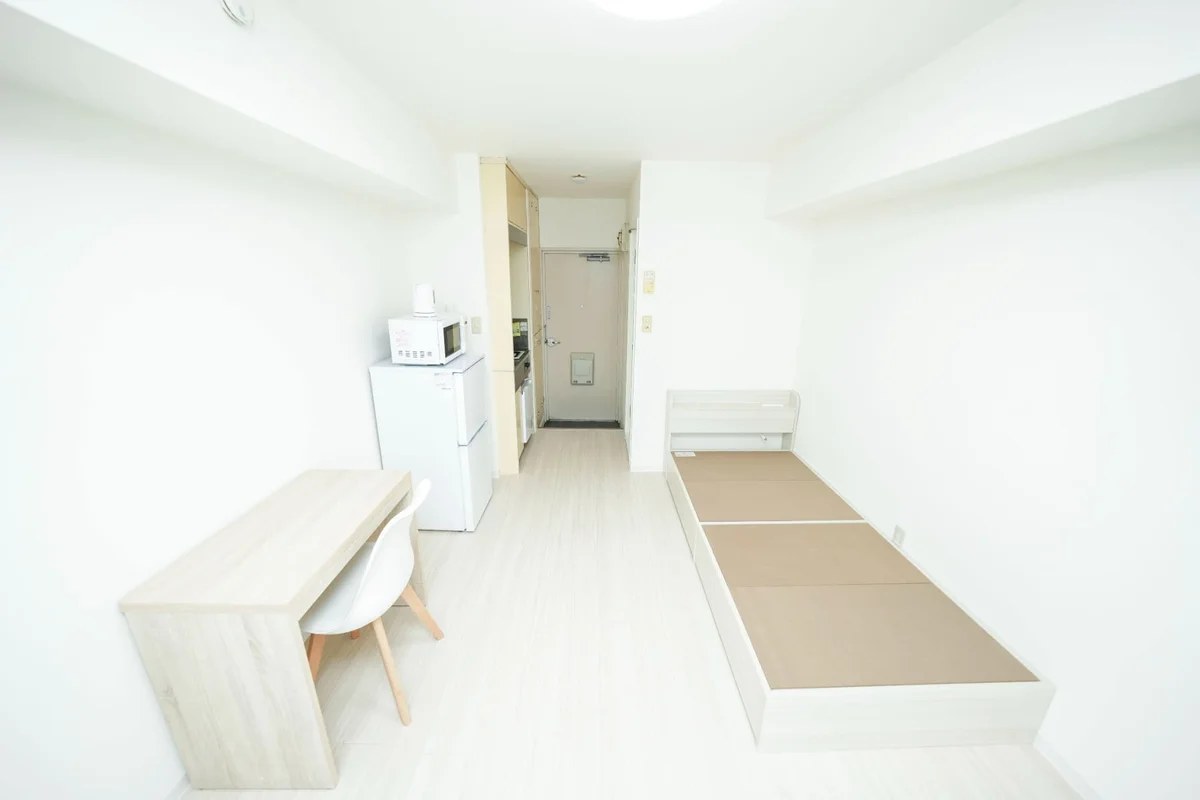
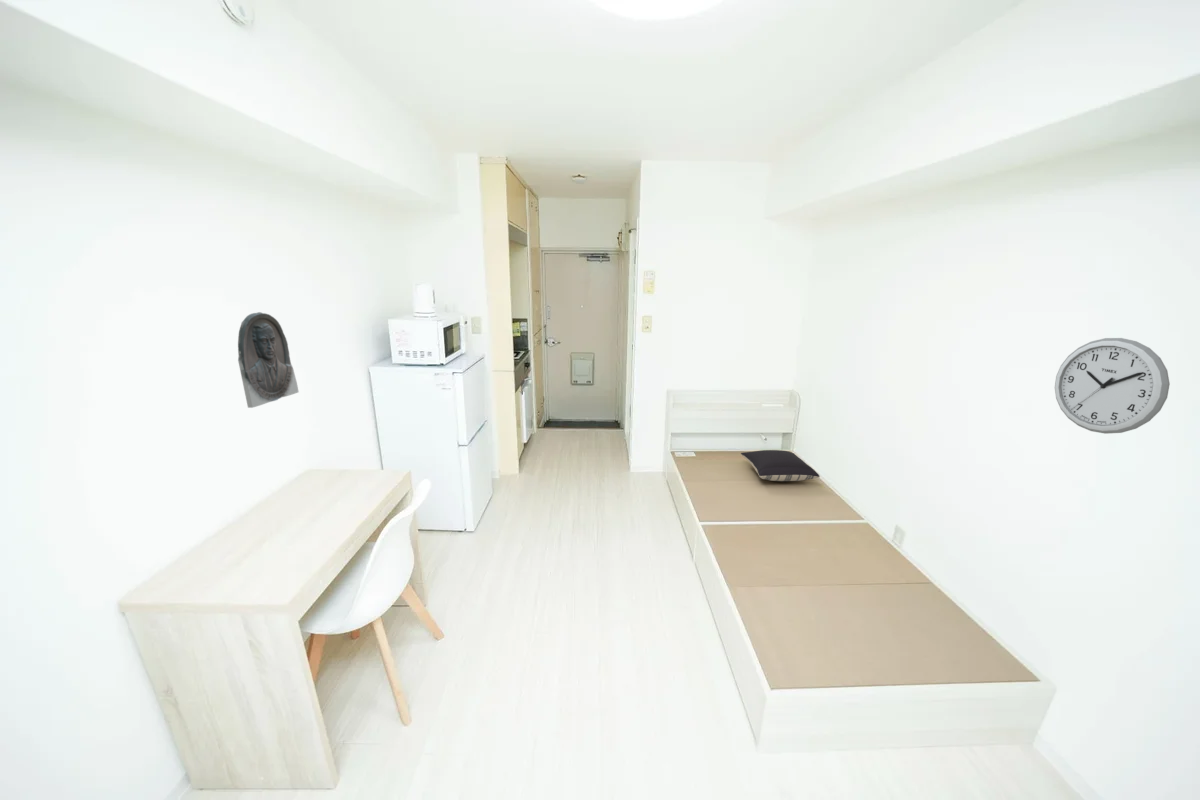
+ wall clock [1054,337,1171,435]
+ pillow [740,449,821,482]
+ portrait relief [237,311,300,409]
